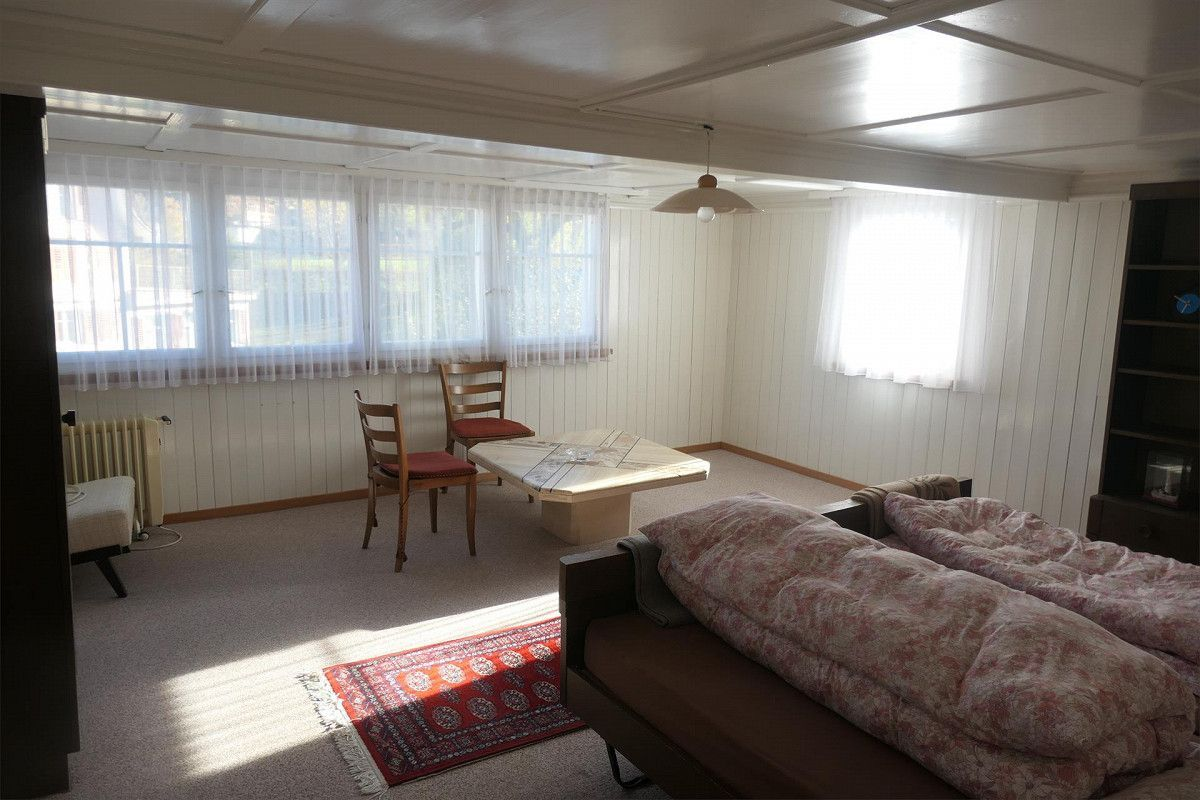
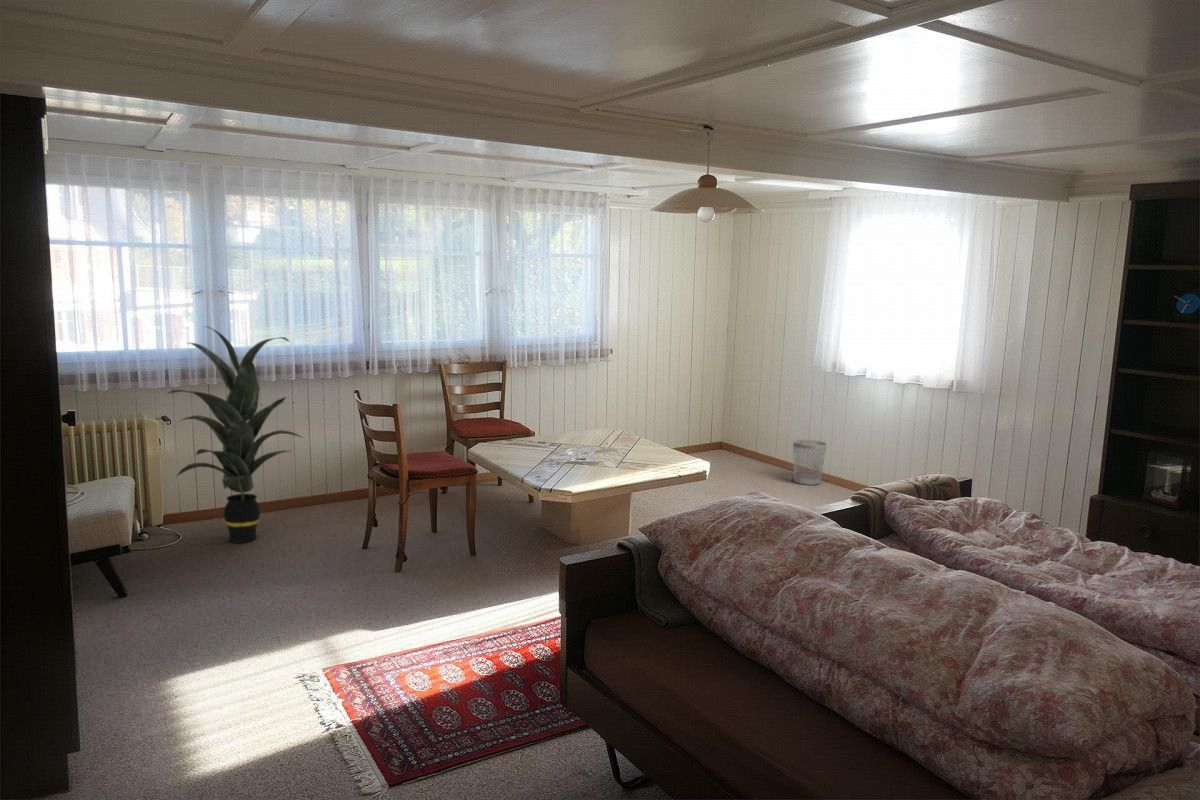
+ indoor plant [165,325,307,544]
+ wastebasket [792,439,827,486]
